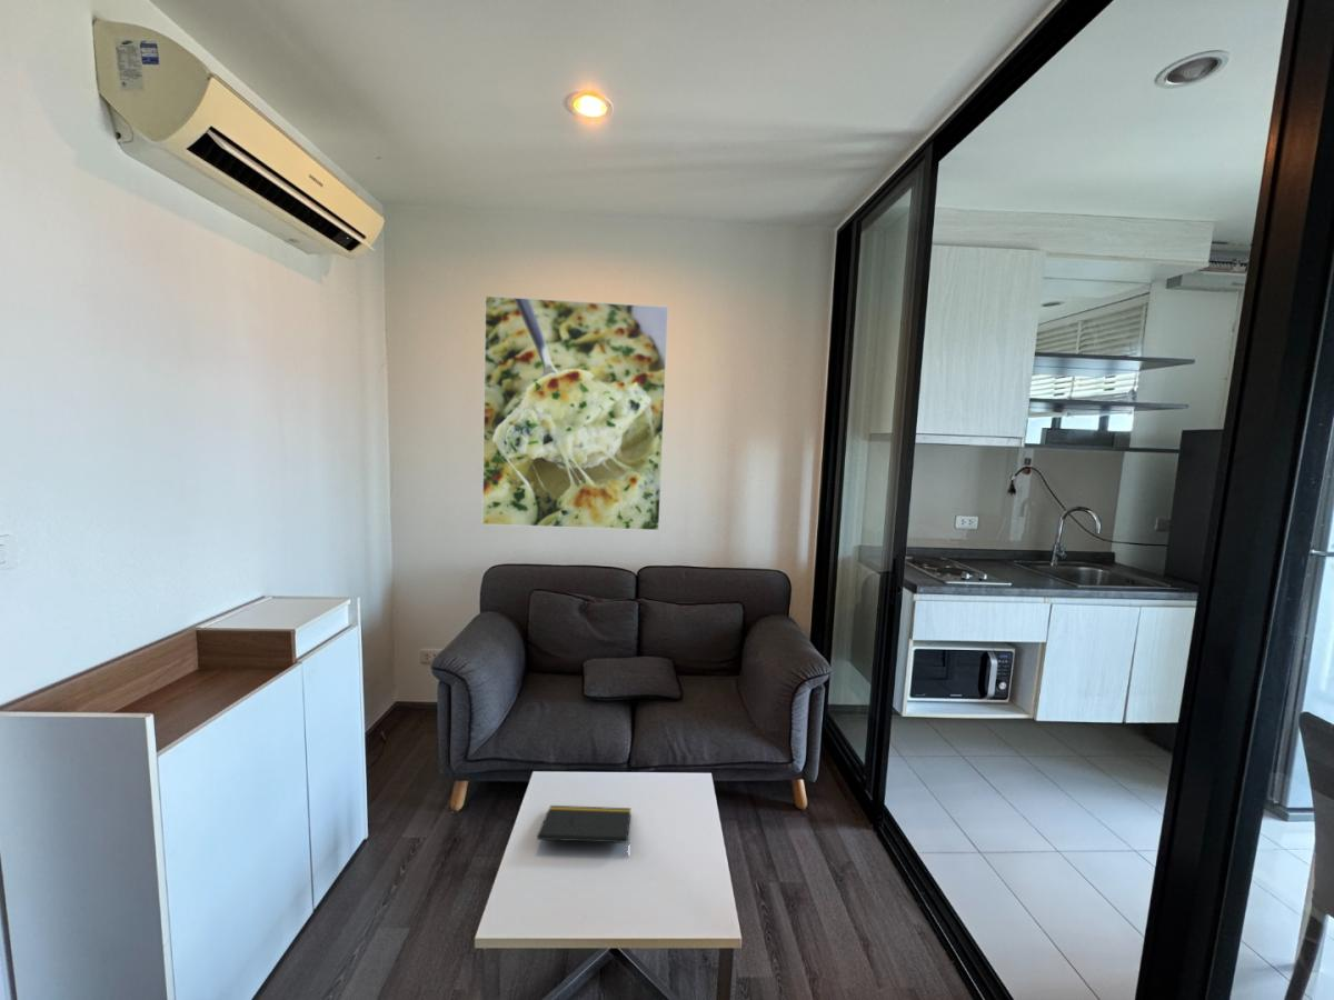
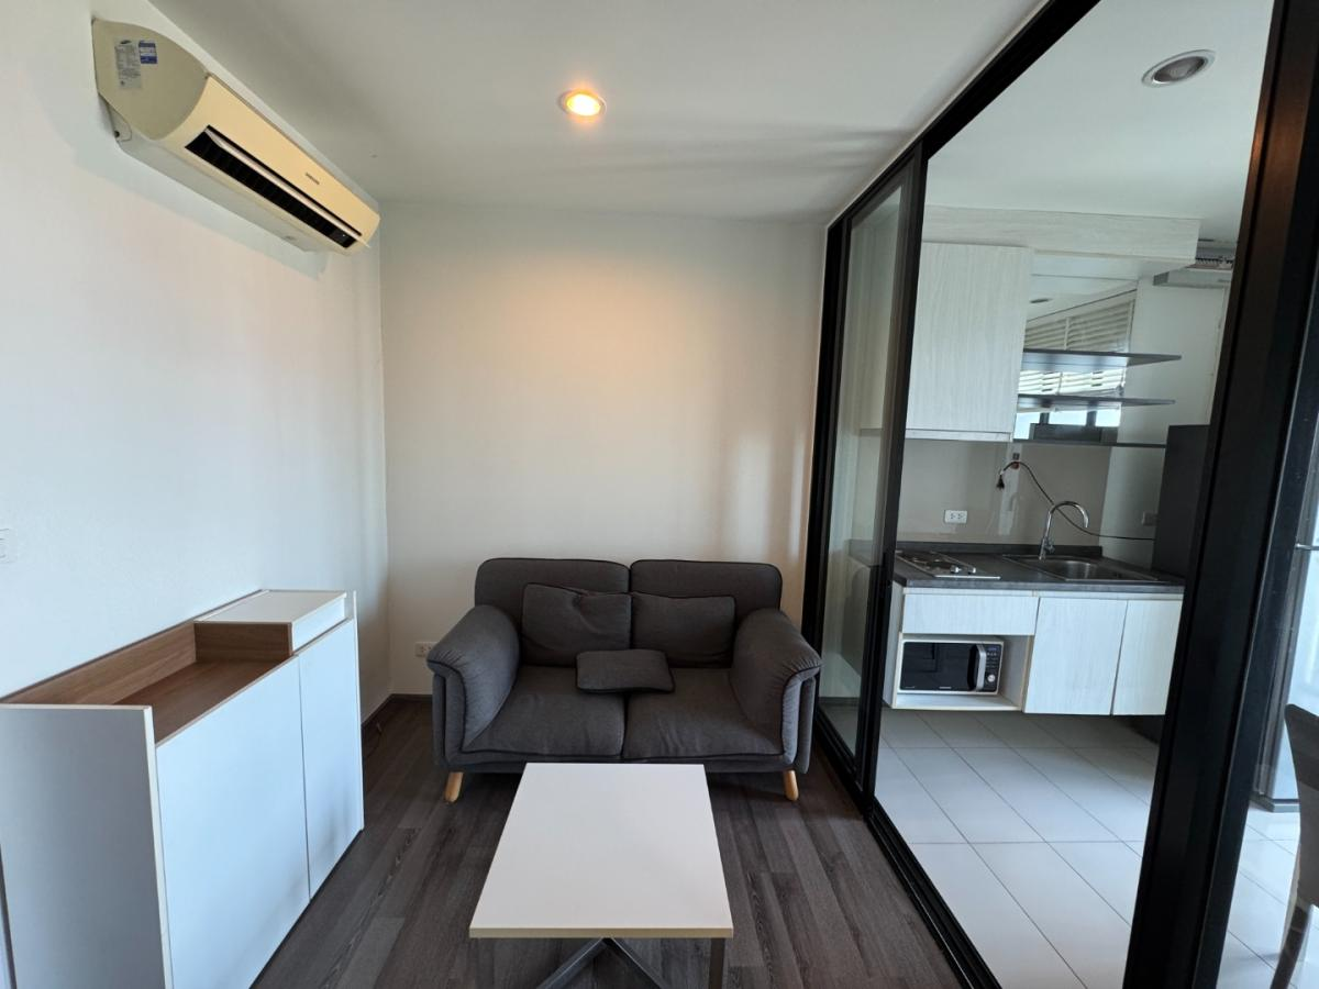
- notepad [536,804,631,844]
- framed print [480,294,669,532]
